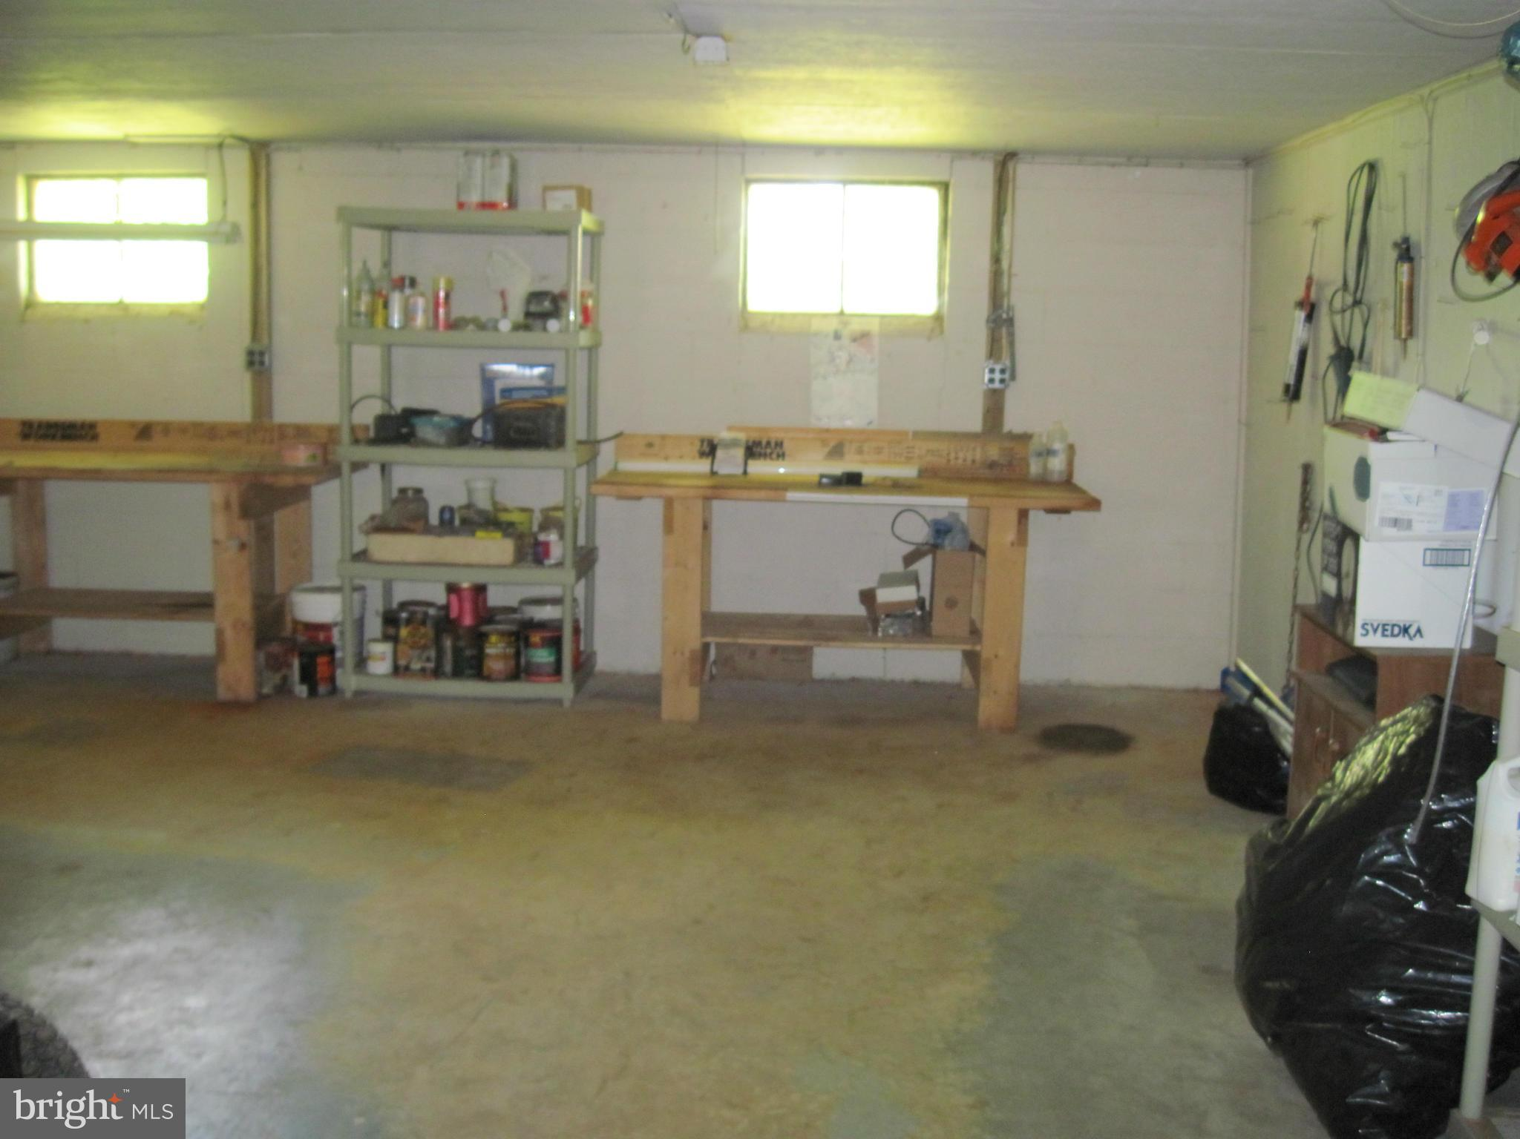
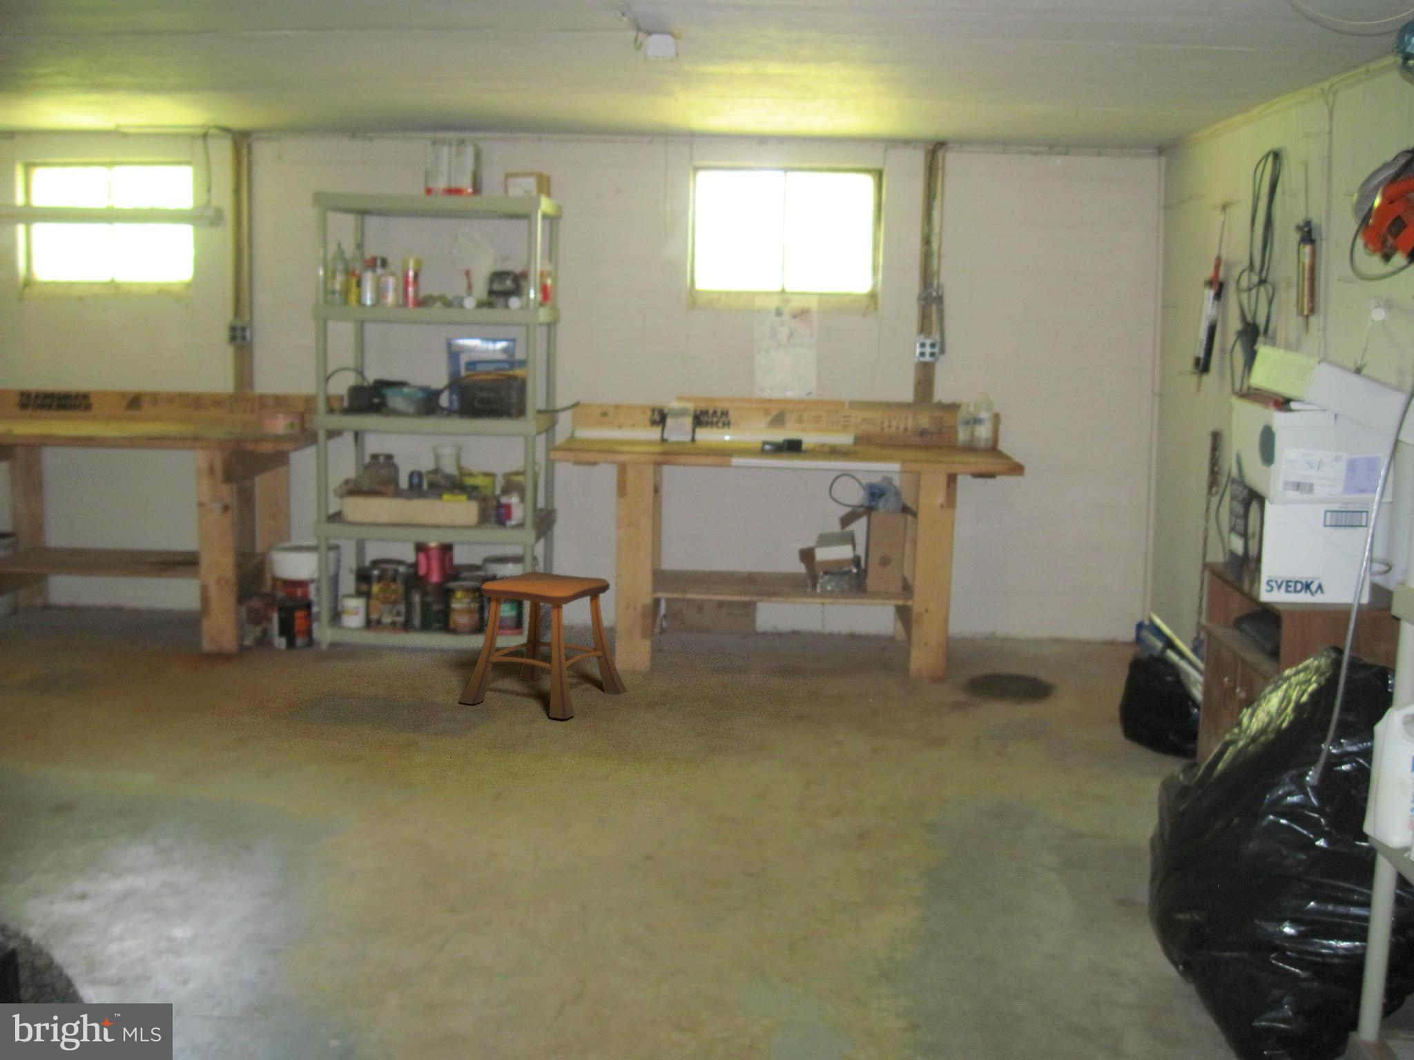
+ stool [459,571,628,719]
